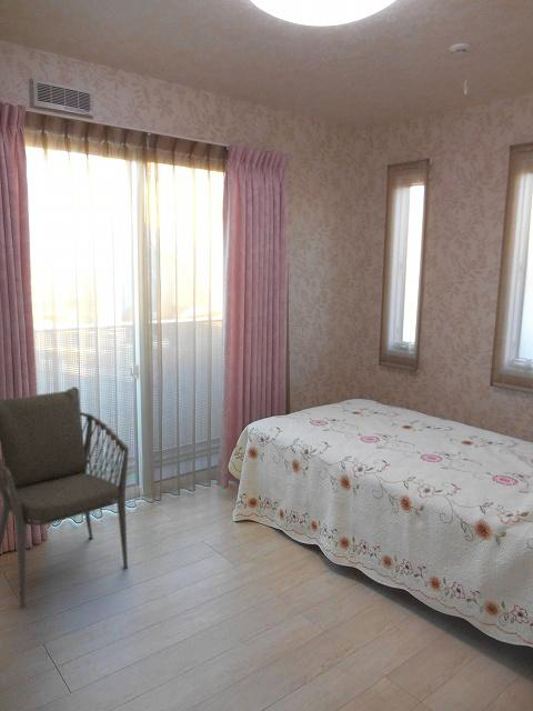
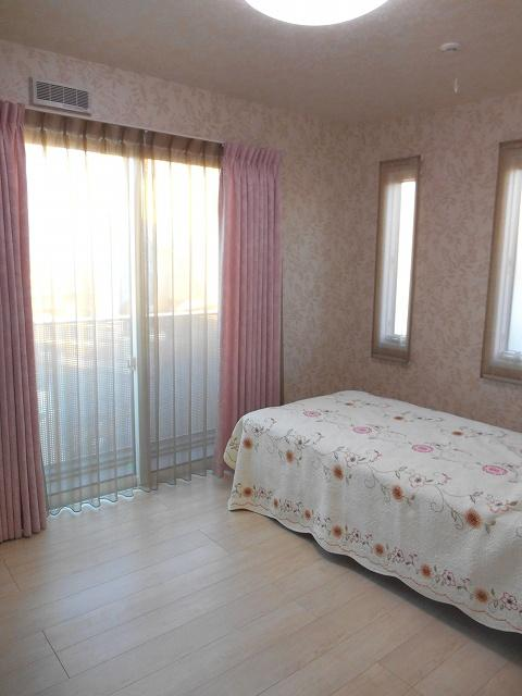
- armchair [0,385,130,608]
